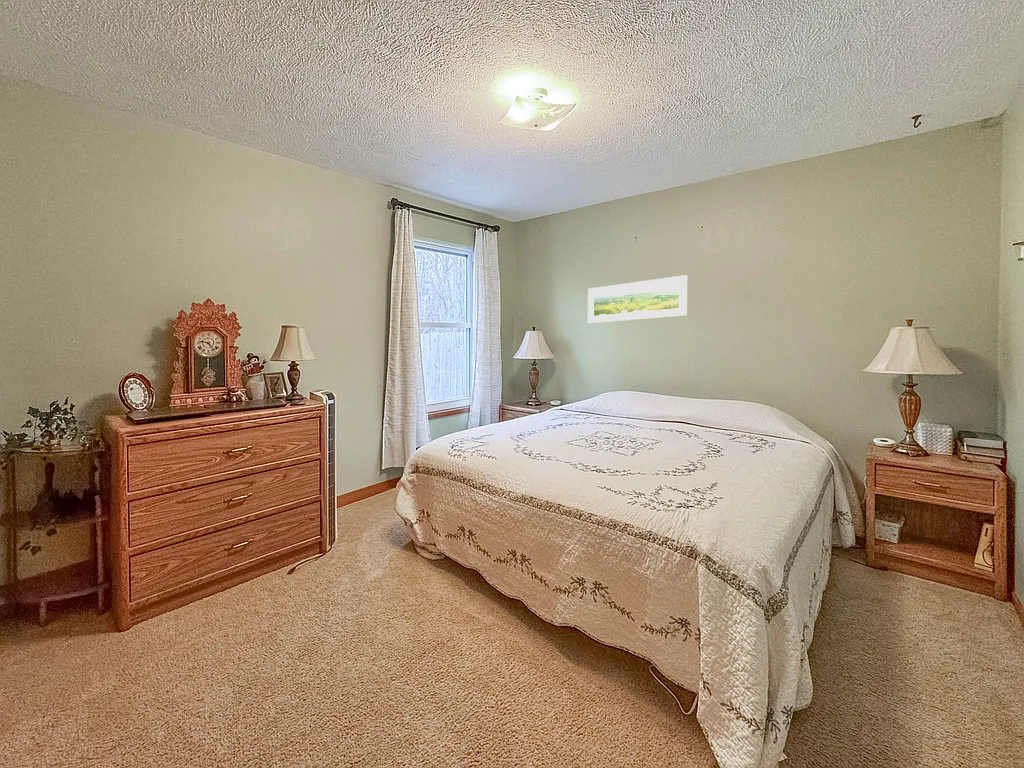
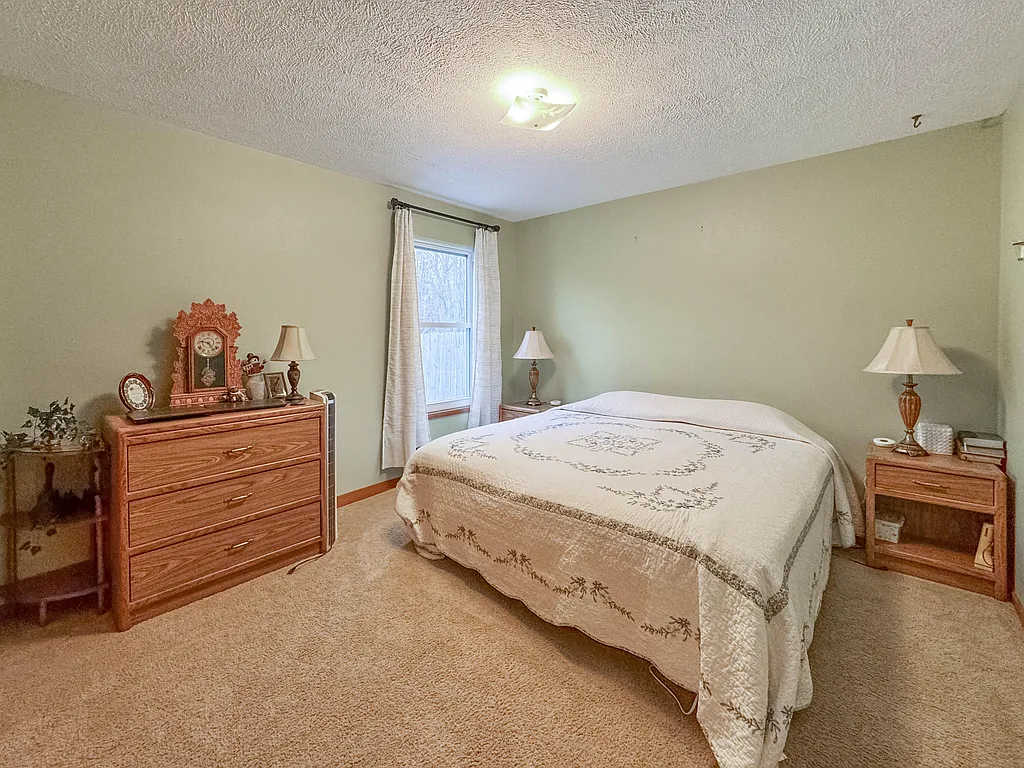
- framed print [587,274,689,324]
